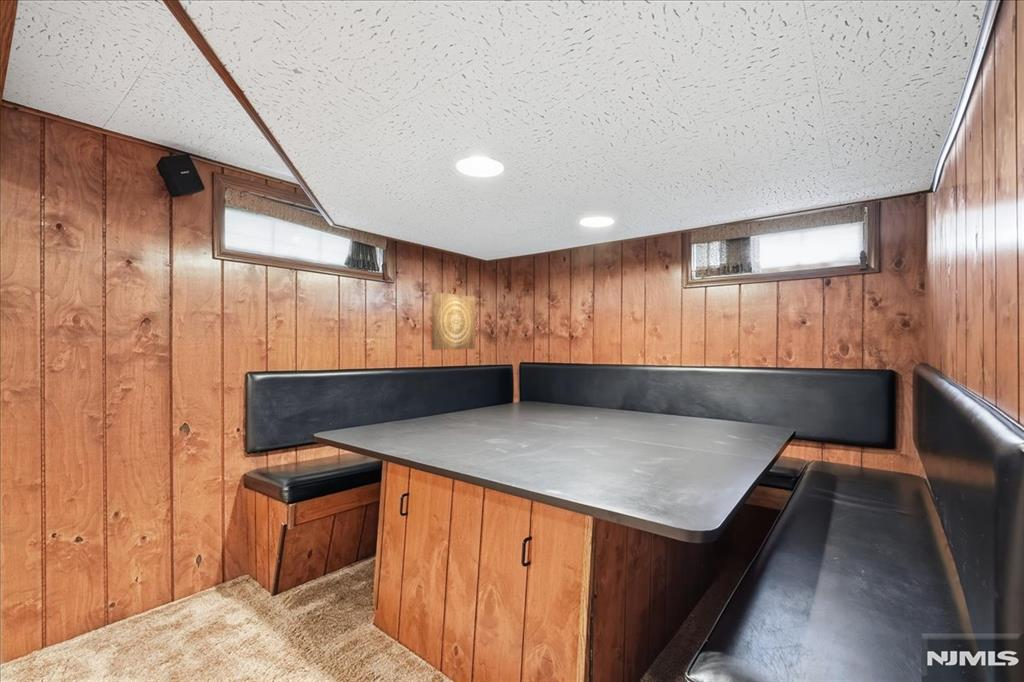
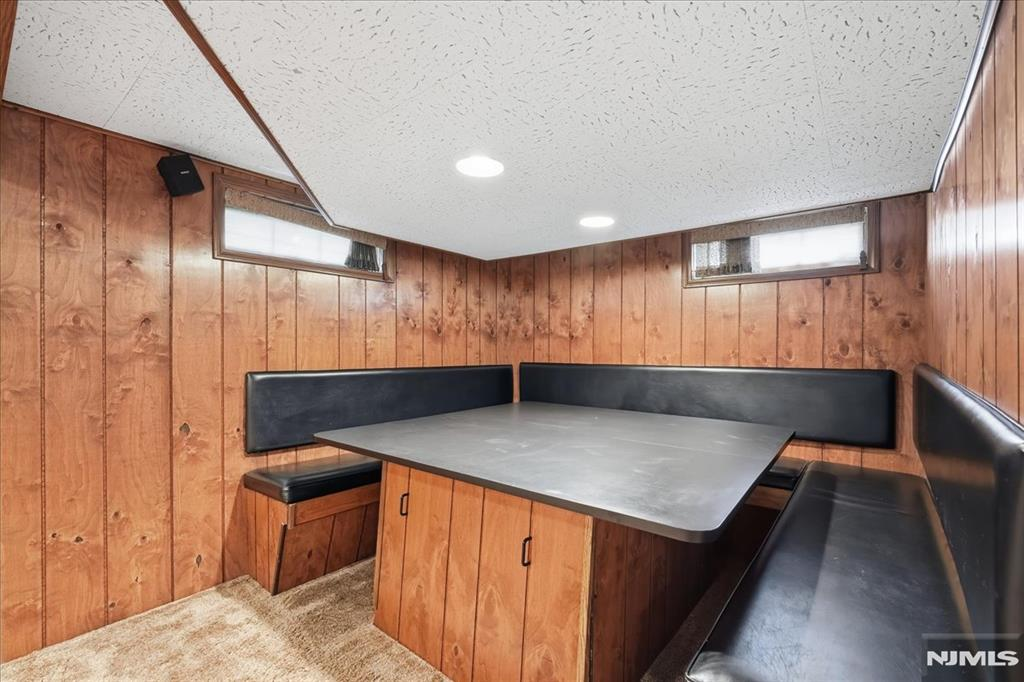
- wall art [430,291,476,351]
